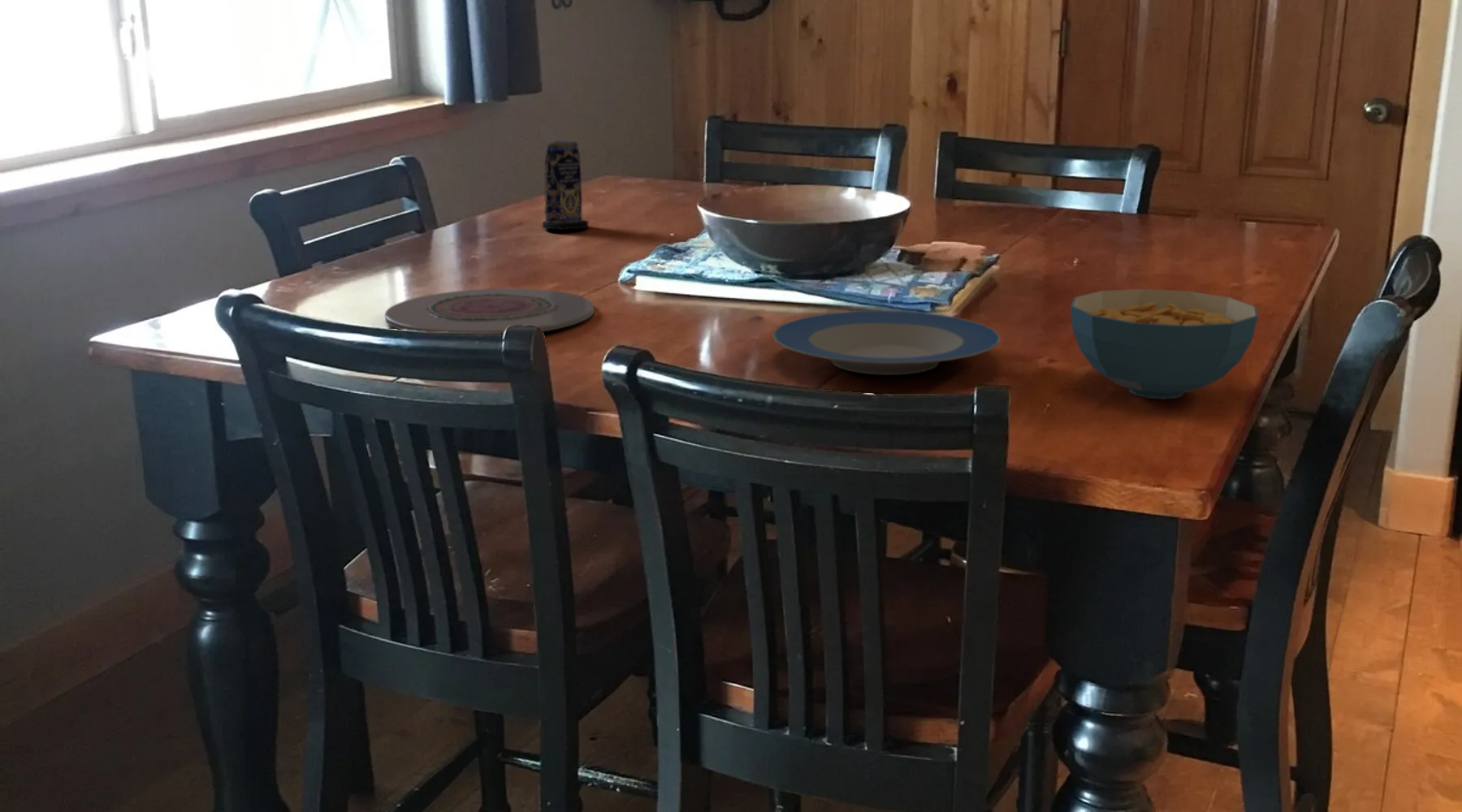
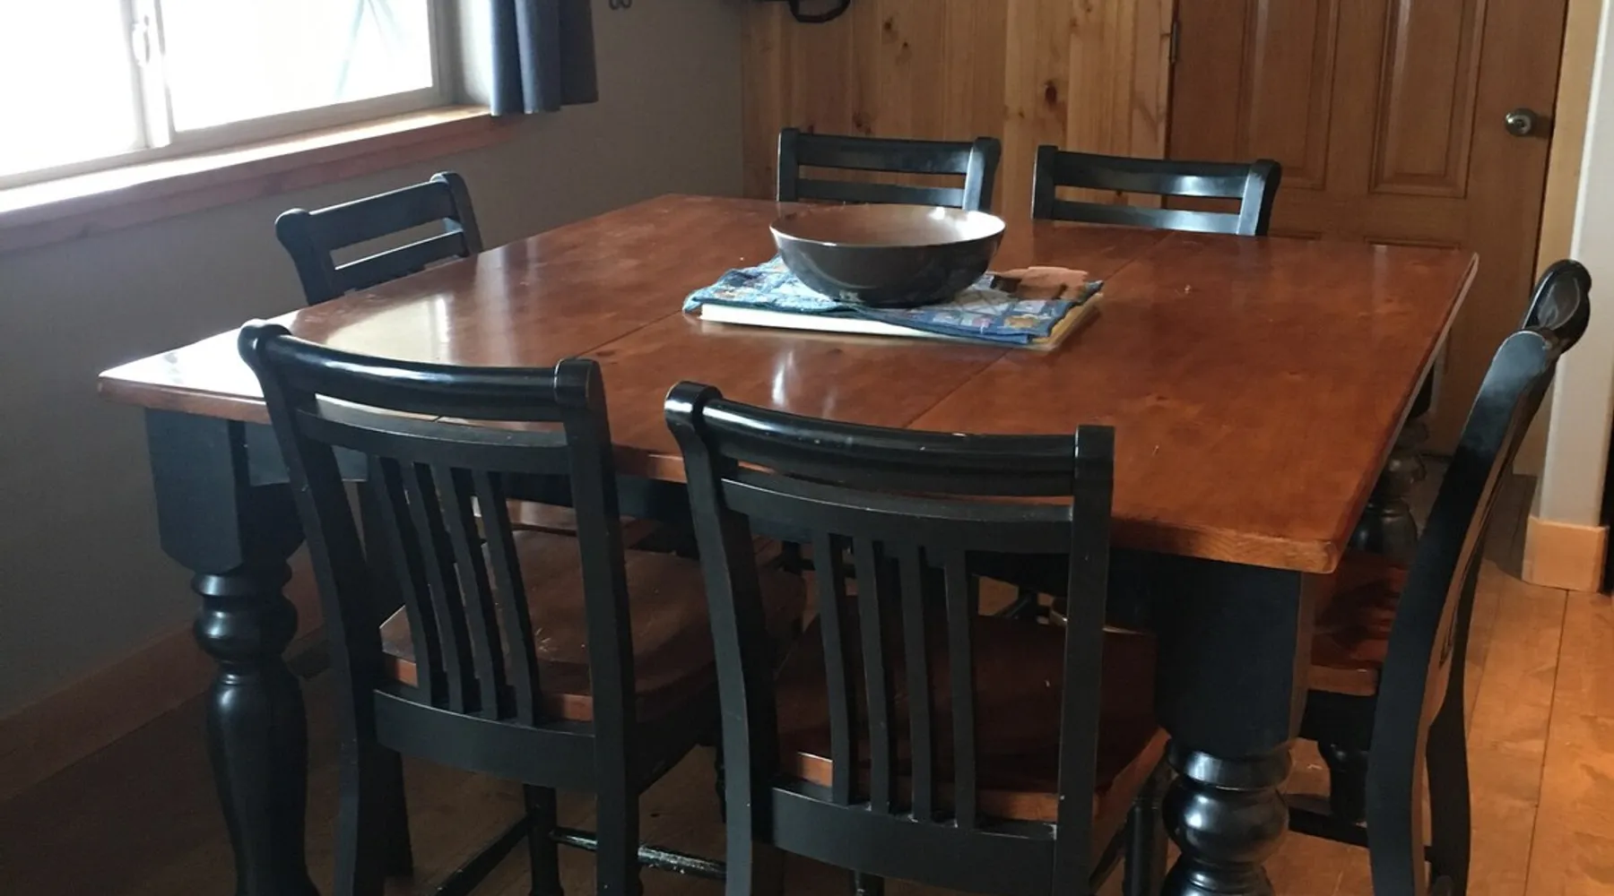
- candle [542,140,589,231]
- cereal bowl [1070,288,1259,400]
- plate [384,287,595,334]
- plate [772,310,1001,376]
